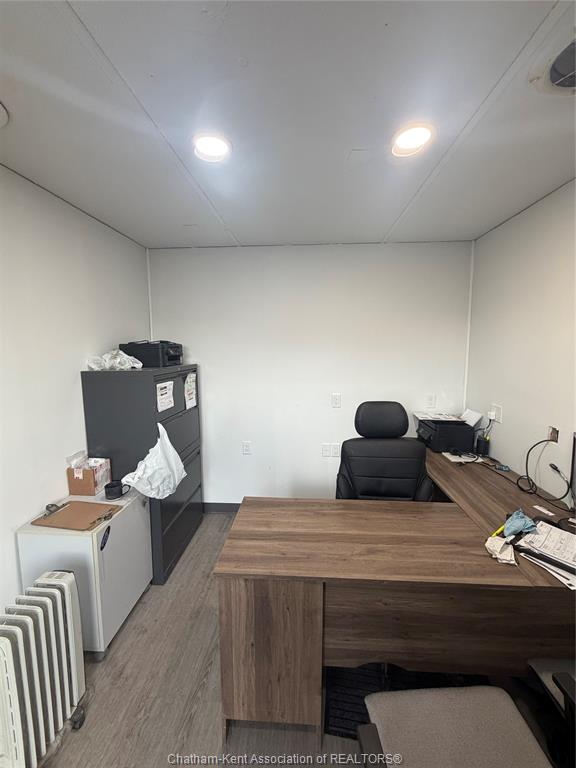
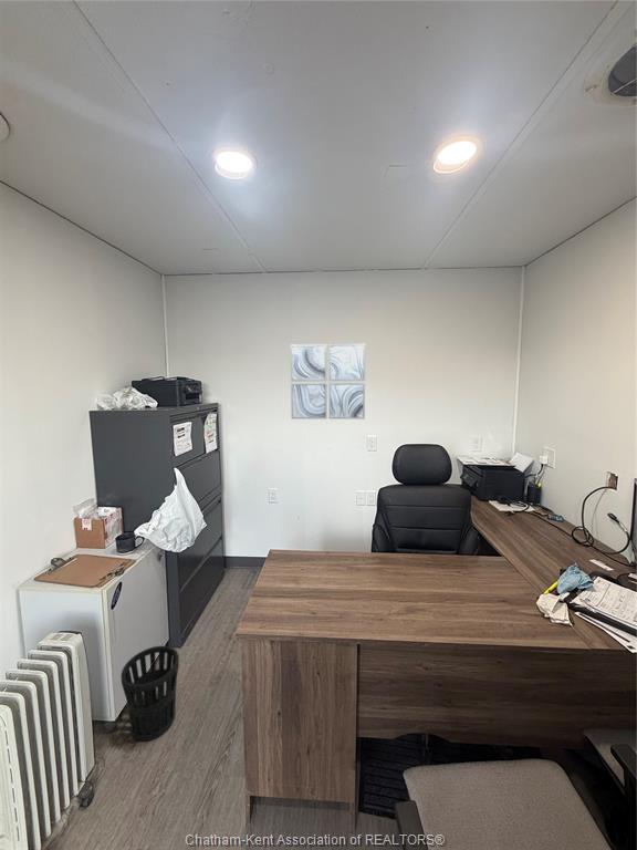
+ wall art [290,343,366,421]
+ wastebasket [119,645,180,743]
